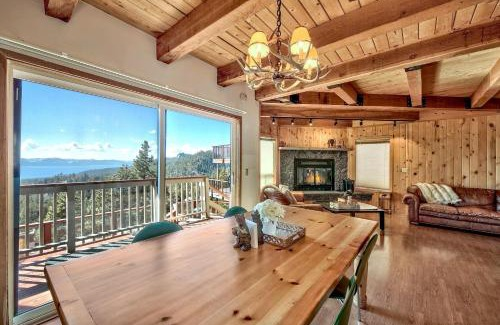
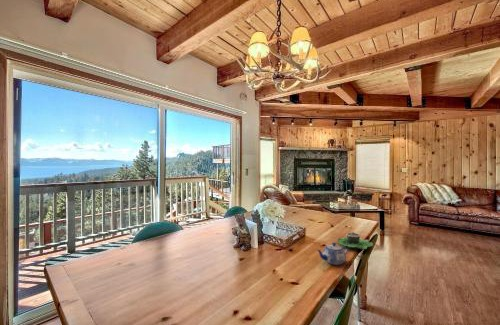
+ teapot [316,242,349,266]
+ succulent planter [336,231,374,251]
